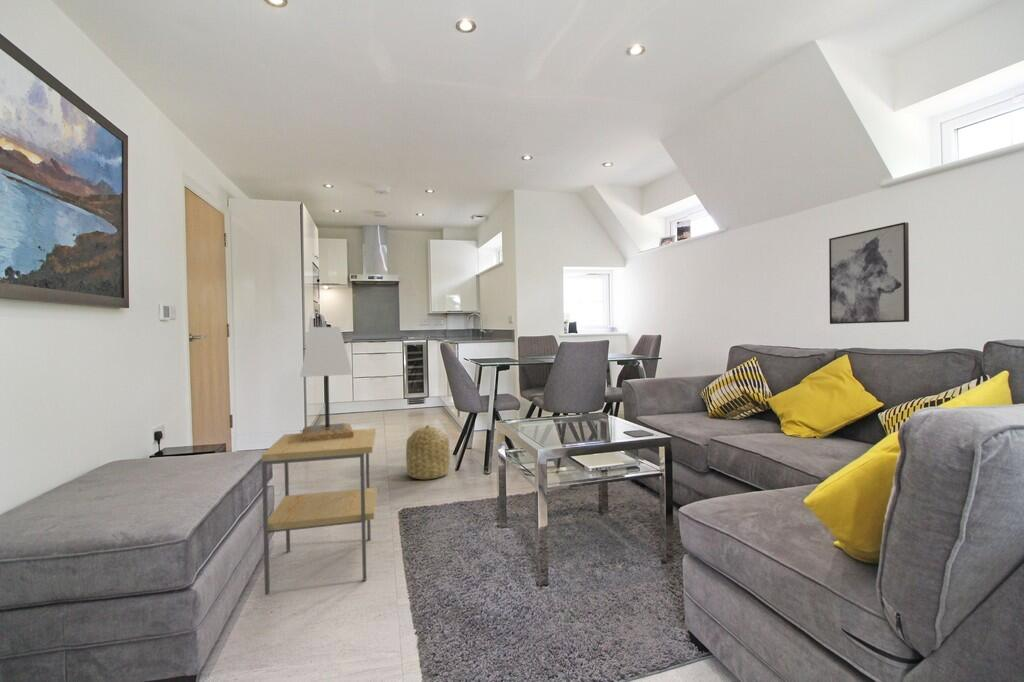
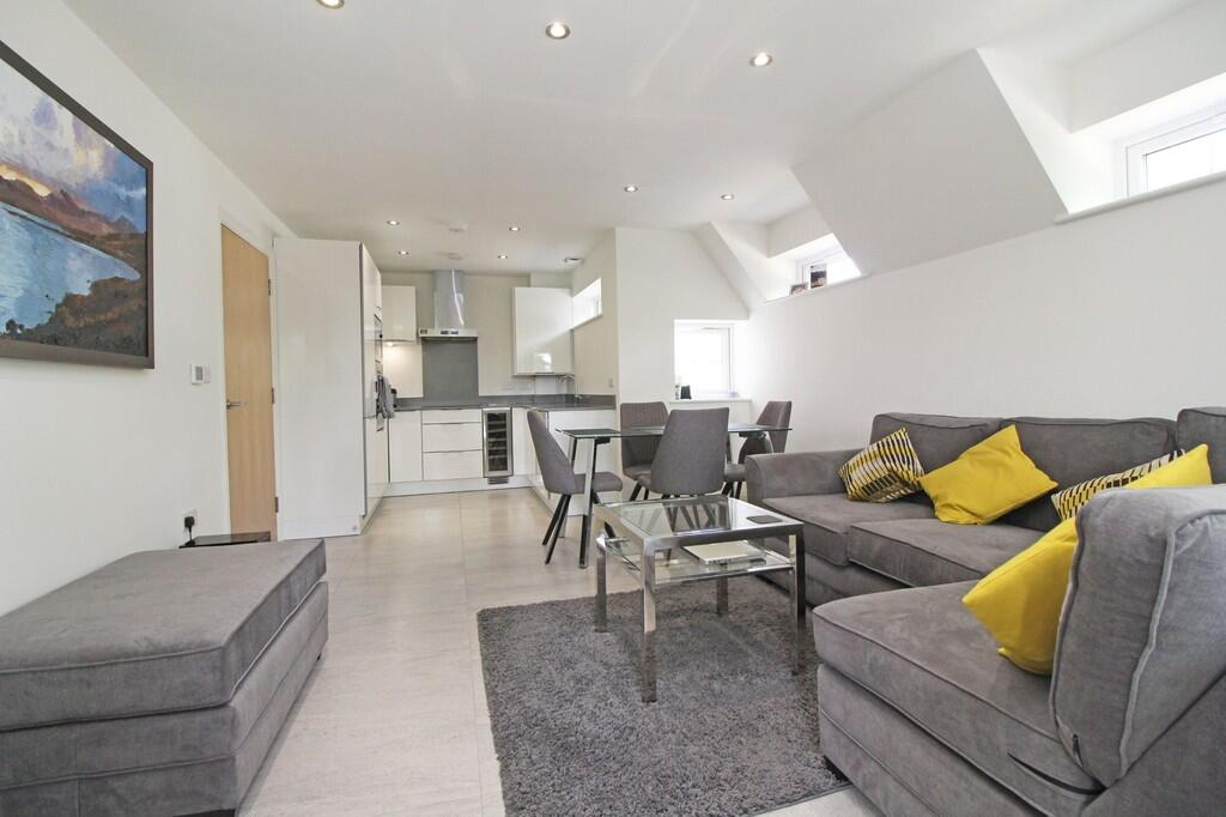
- side table [261,428,378,596]
- basket [405,424,451,481]
- lamp [299,326,354,442]
- wall art [828,221,910,325]
